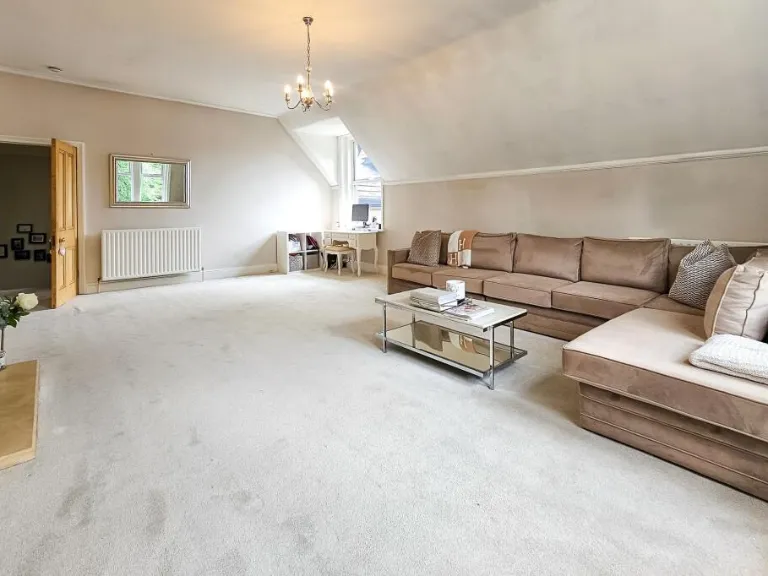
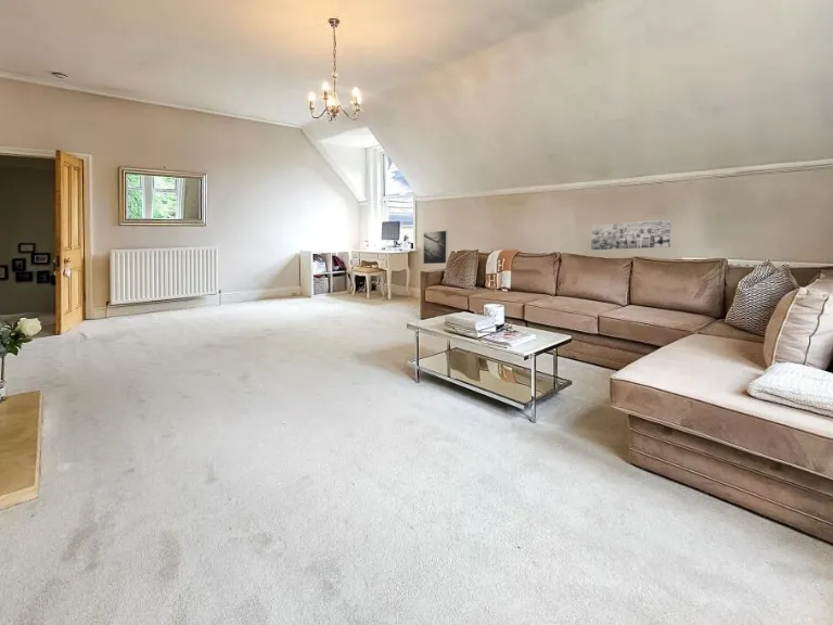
+ wall art [590,218,672,251]
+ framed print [422,229,449,265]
